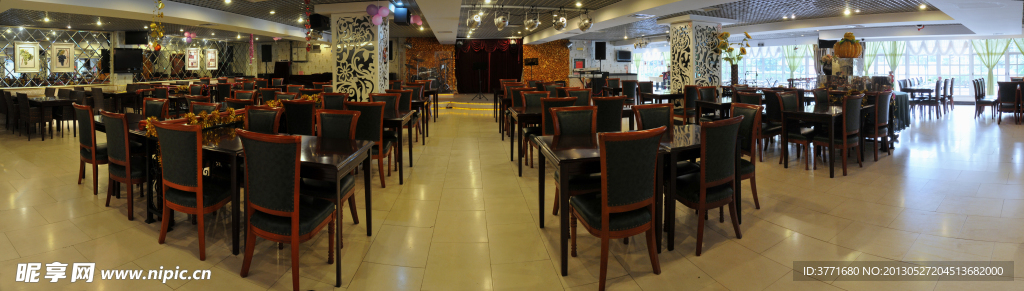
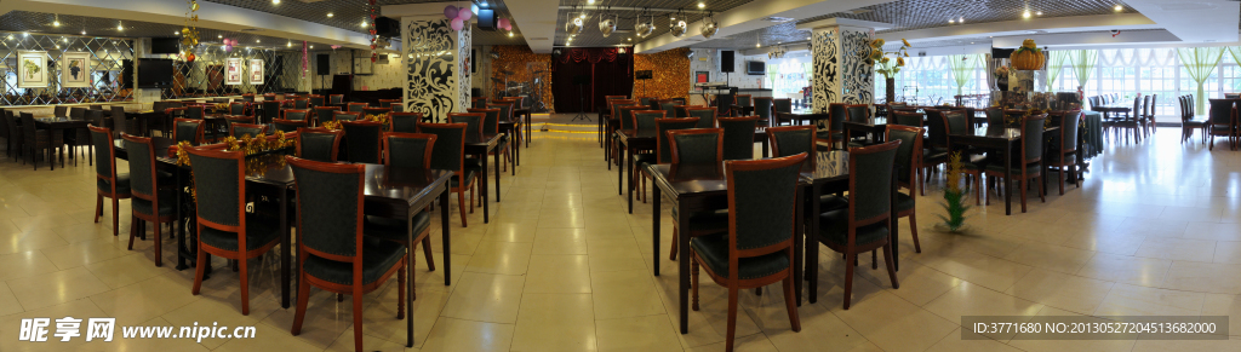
+ indoor plant [926,149,985,232]
